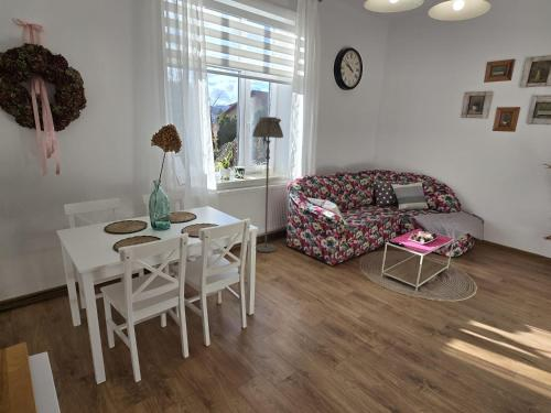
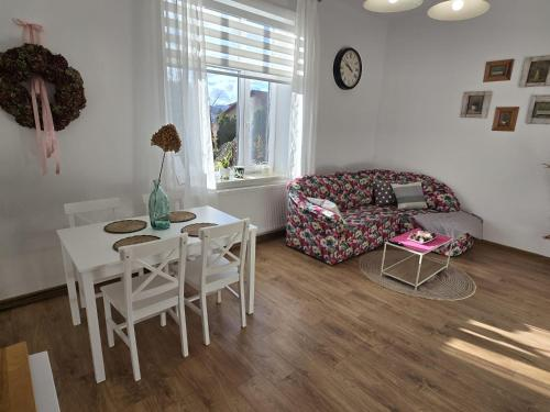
- floor lamp [251,116,284,253]
